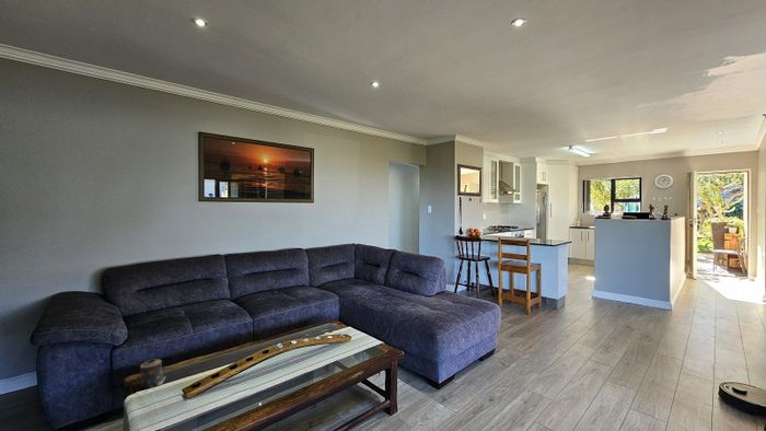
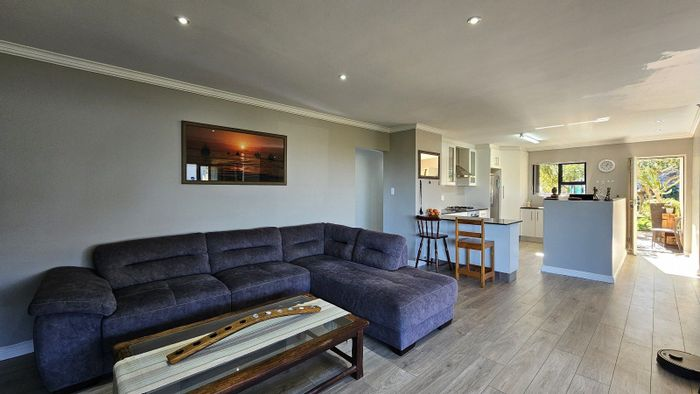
- candle [139,358,166,388]
